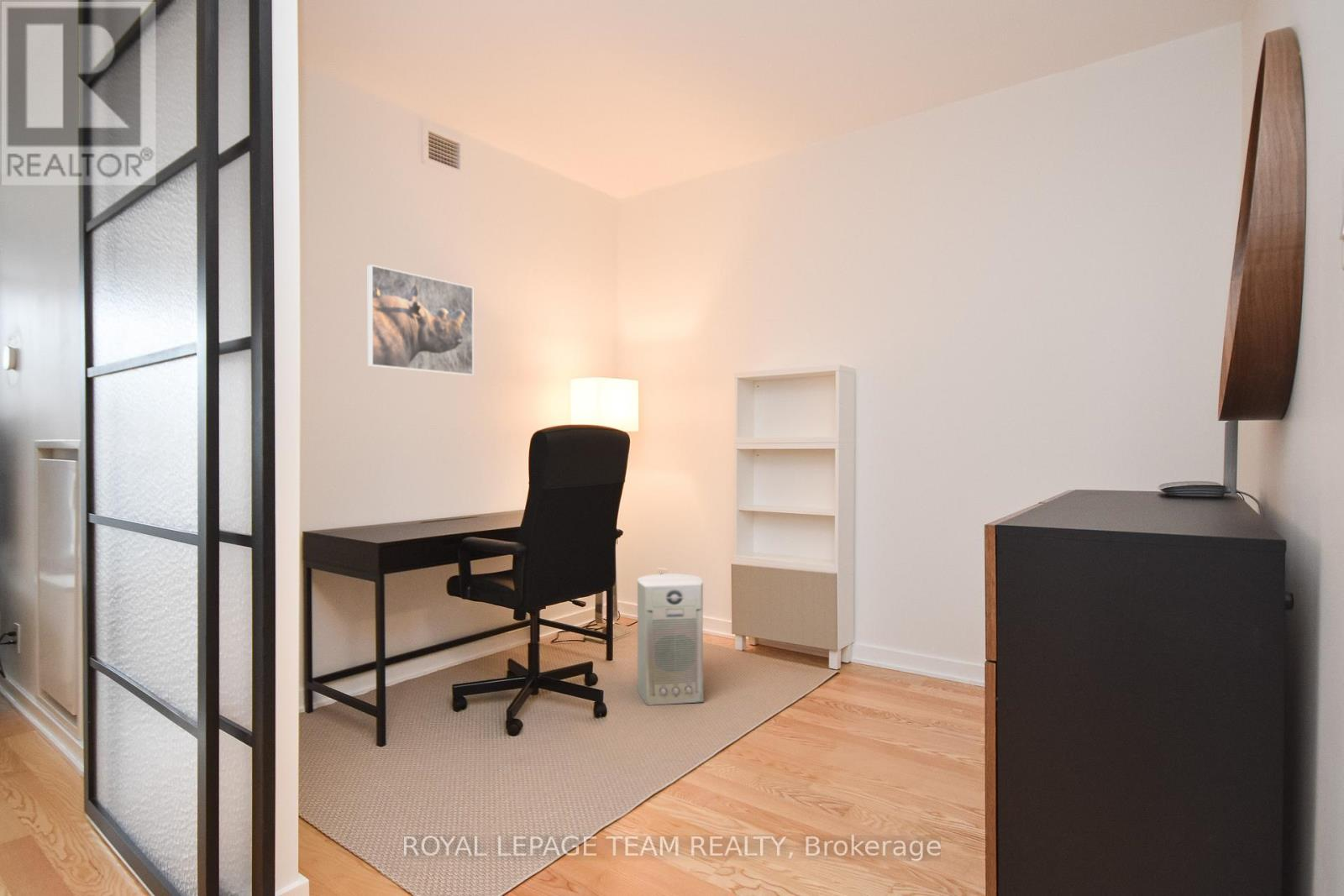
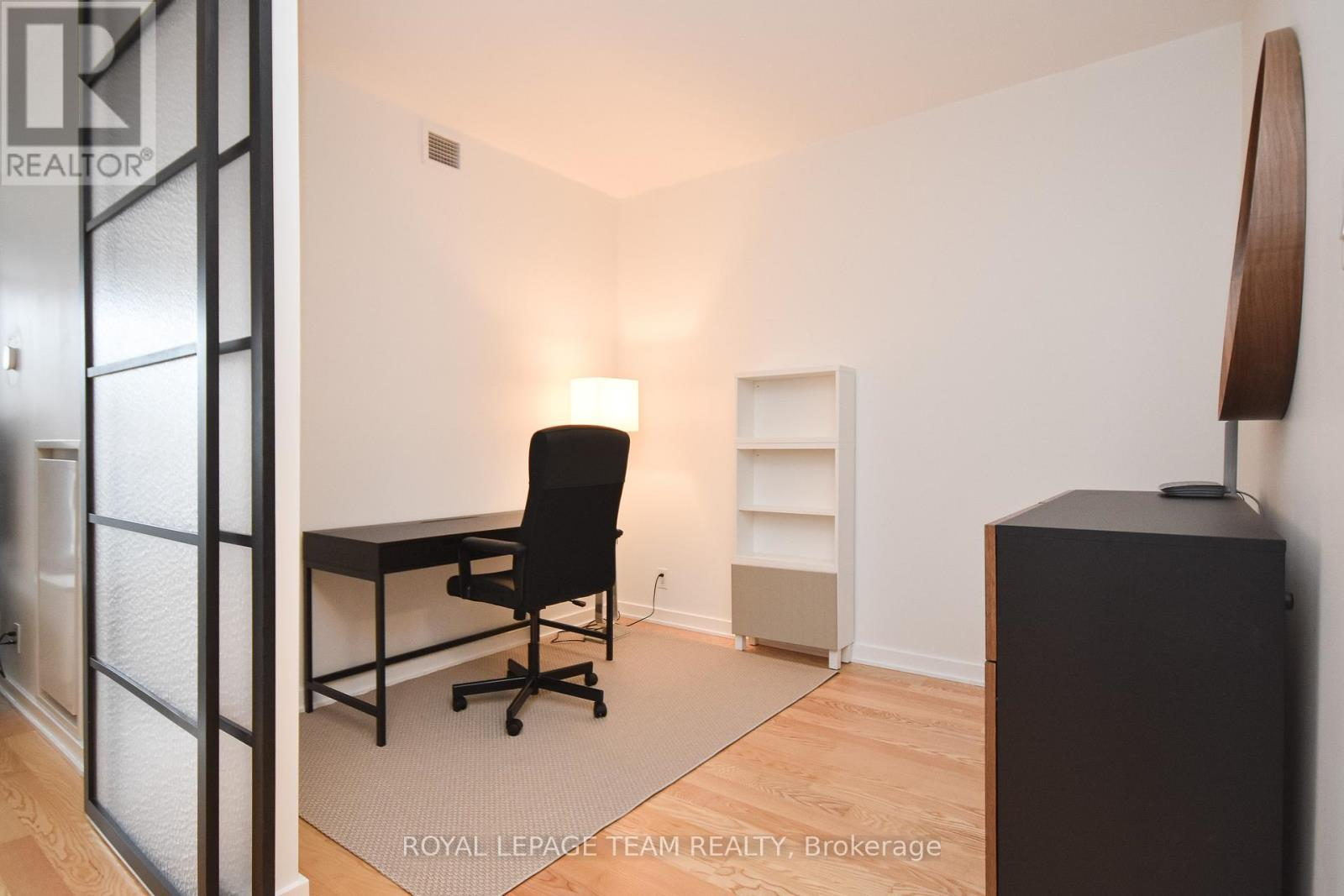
- fan [637,573,705,706]
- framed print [367,264,475,376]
